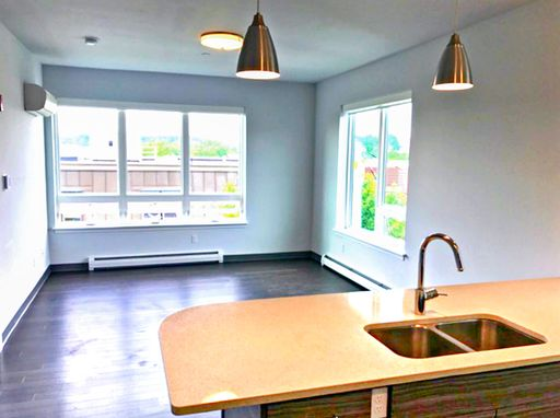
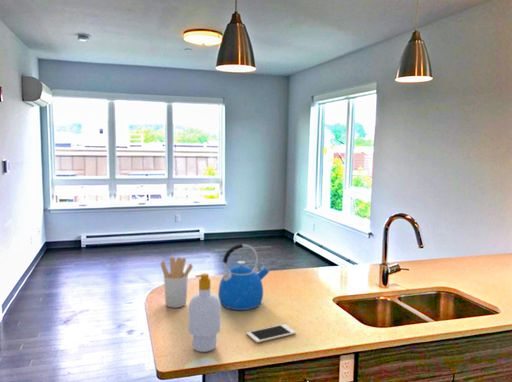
+ soap bottle [188,273,222,353]
+ kettle [218,242,270,311]
+ utensil holder [160,256,194,309]
+ cell phone [246,323,297,344]
